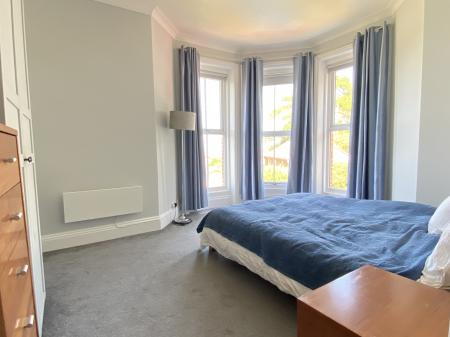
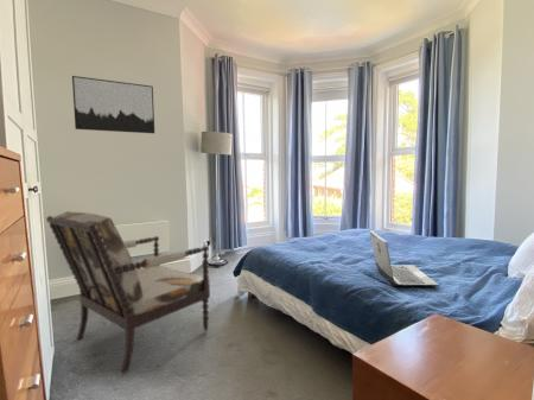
+ armchair [45,210,211,375]
+ laptop [368,229,440,287]
+ wall art [71,75,155,134]
